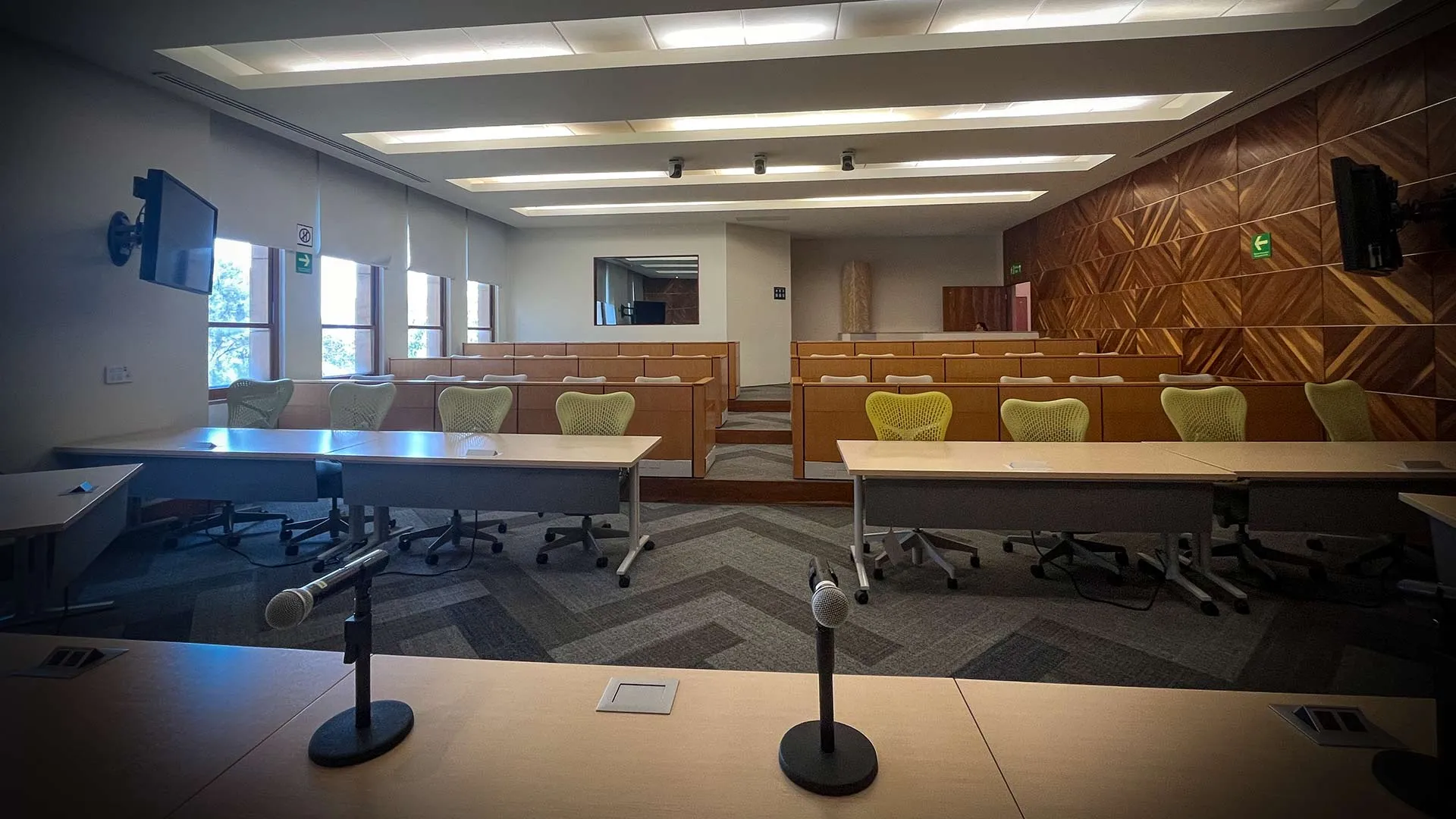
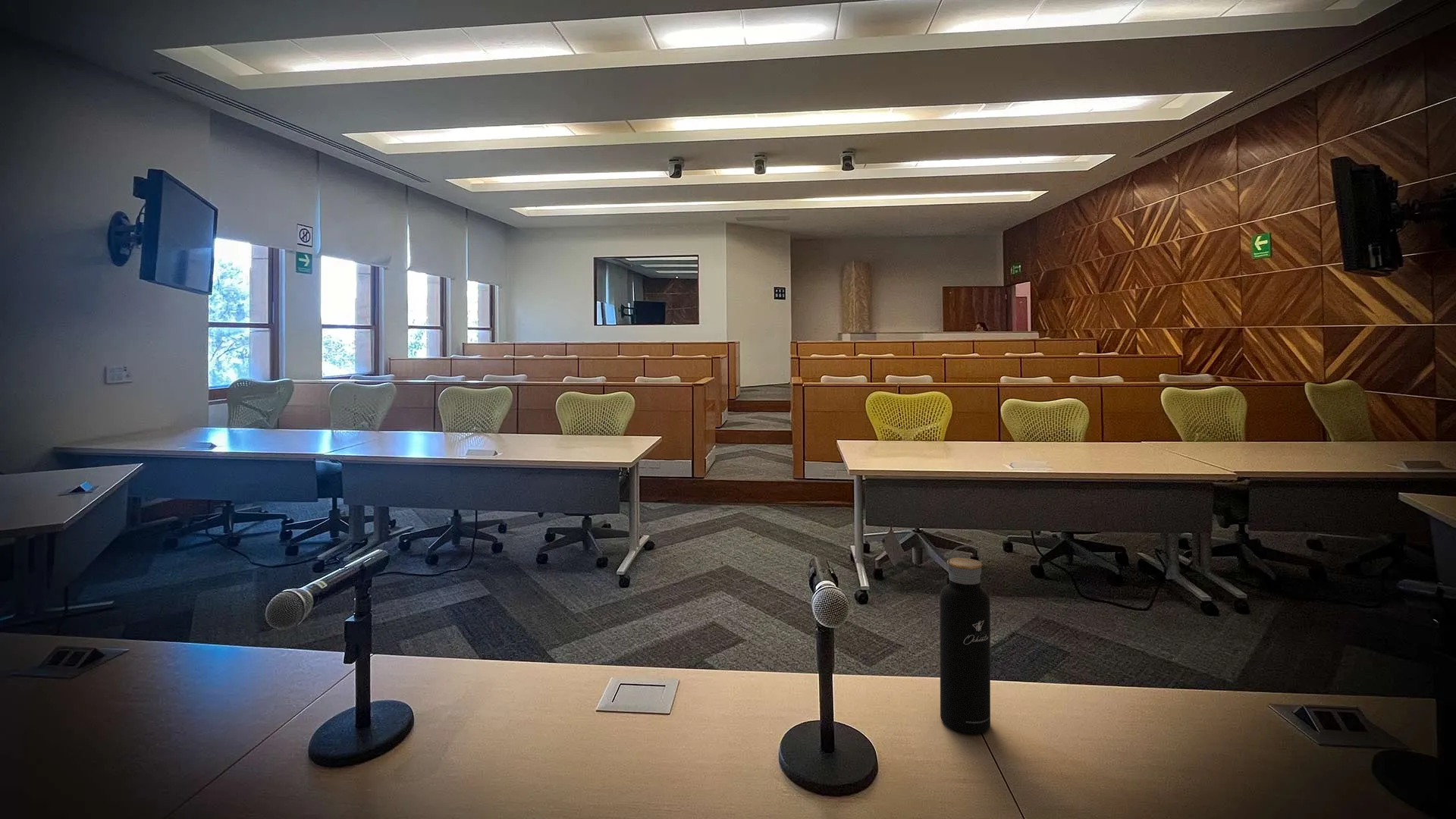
+ water bottle [939,544,991,734]
